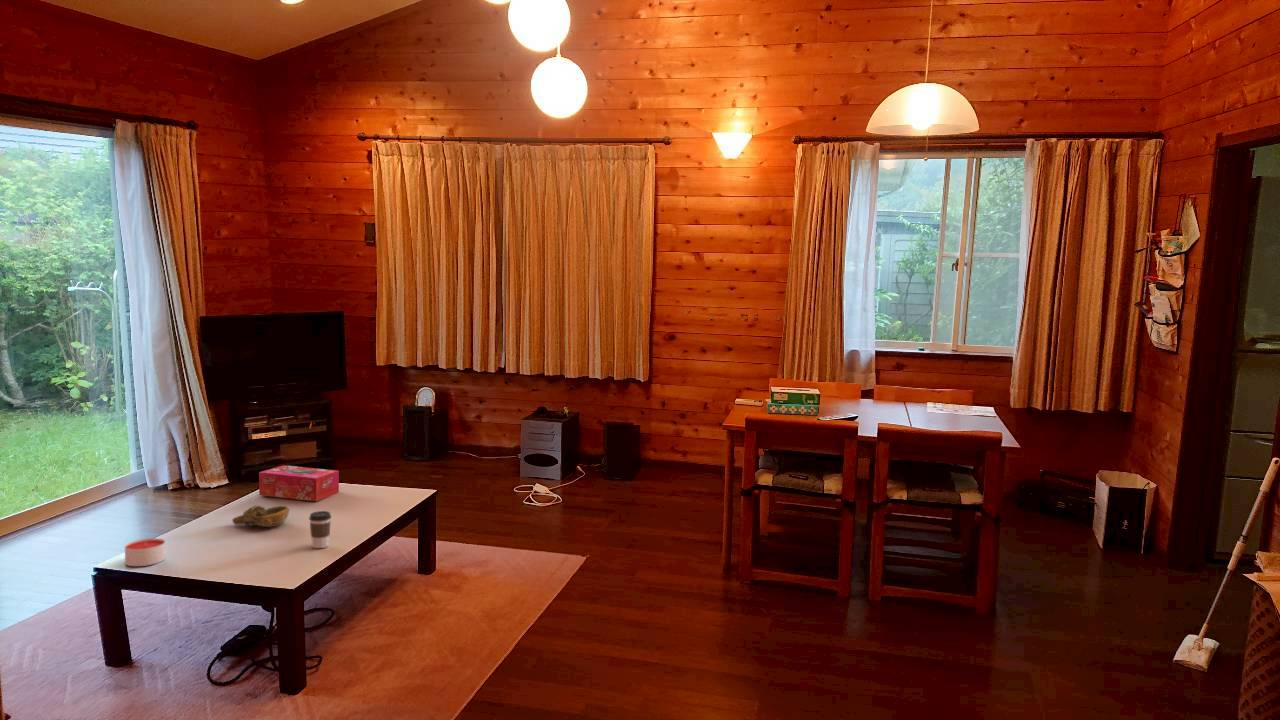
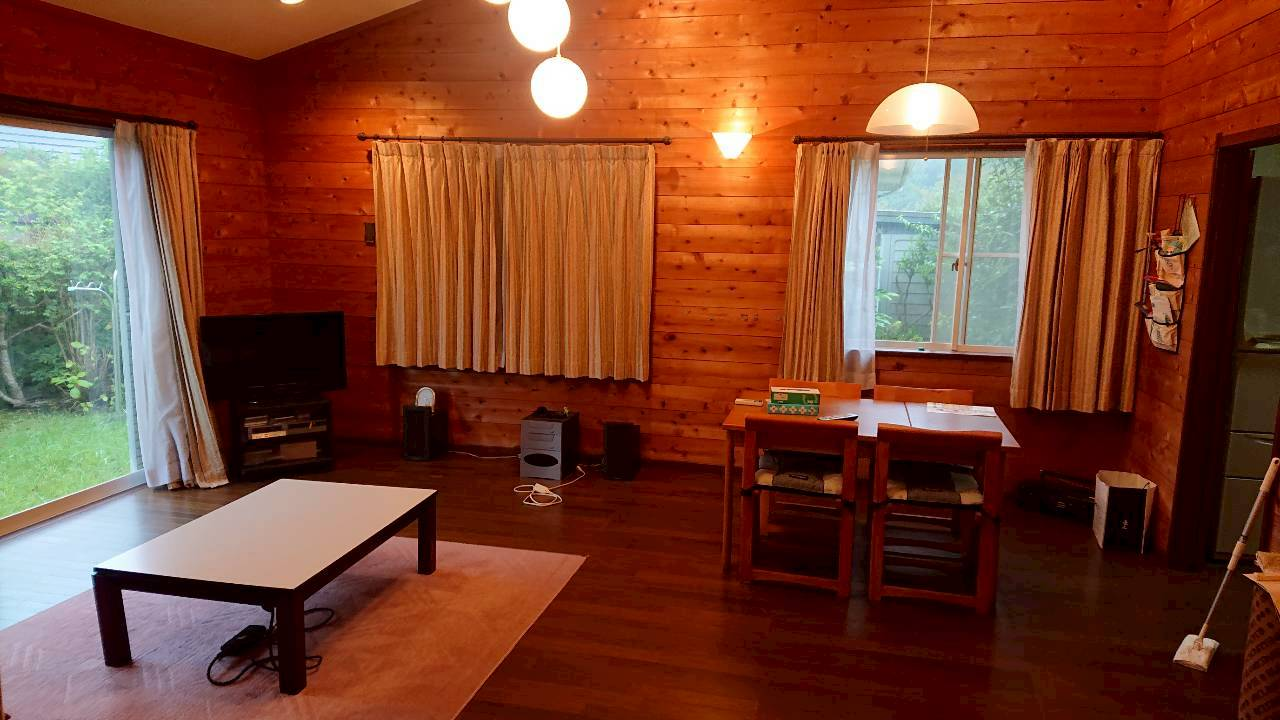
- candle [124,537,166,567]
- decorative bowl [231,505,291,528]
- tissue box [258,464,340,502]
- coffee cup [308,510,332,549]
